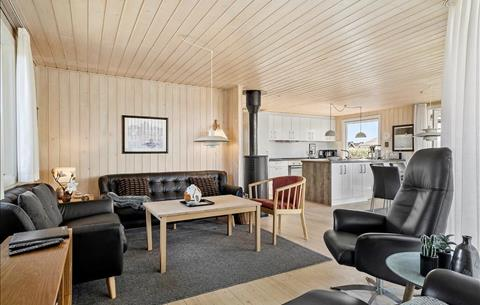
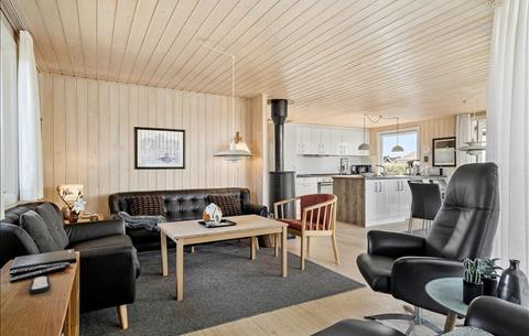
+ remote control [28,275,52,295]
